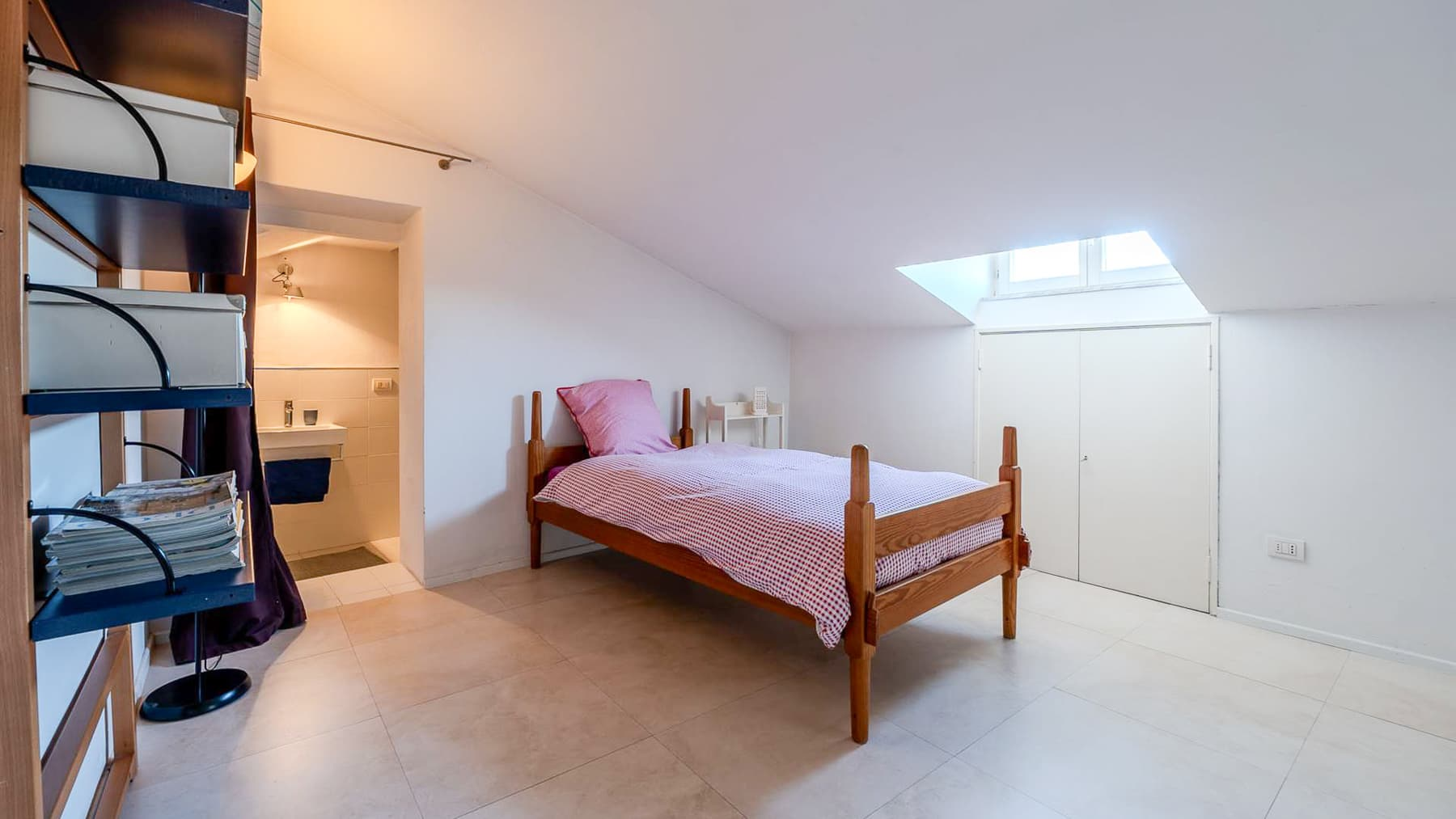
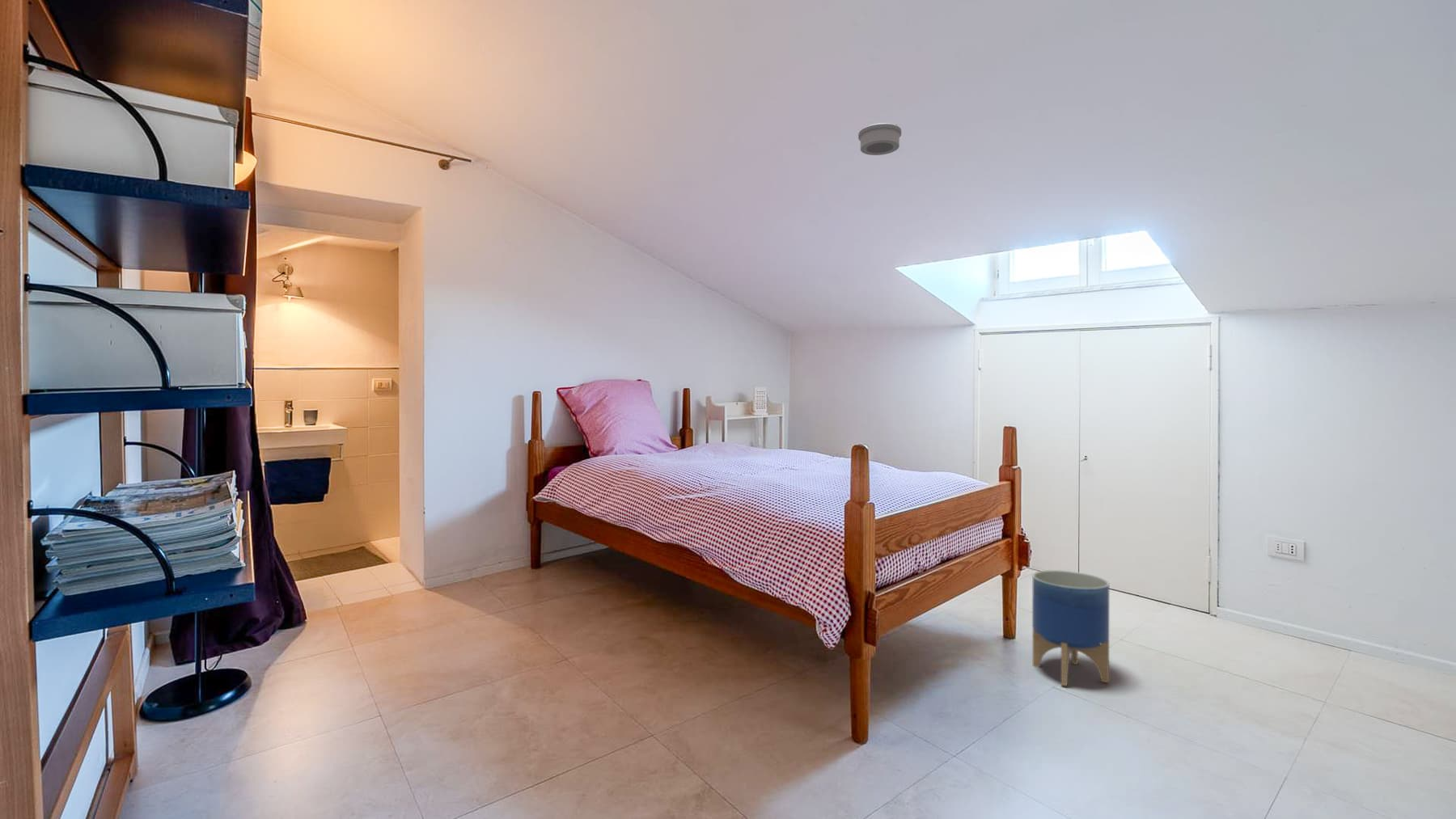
+ smoke detector [857,121,902,156]
+ planter [1031,569,1110,686]
